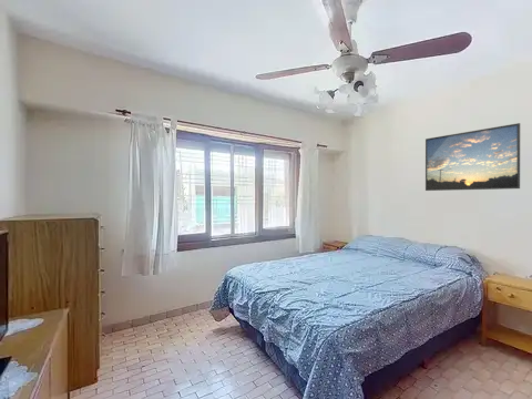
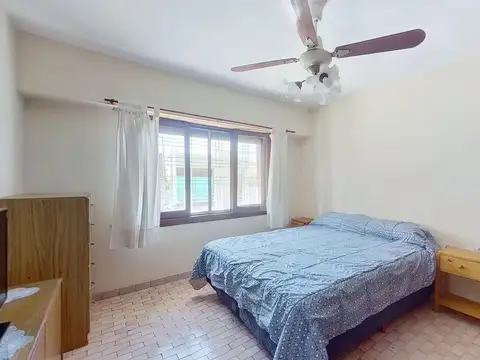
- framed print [424,122,521,192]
